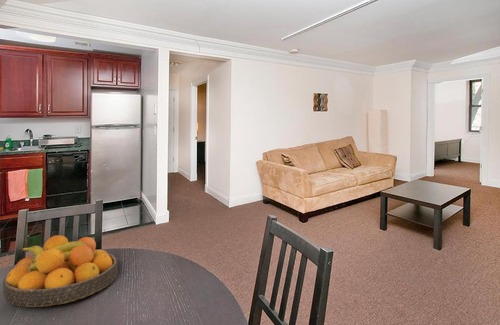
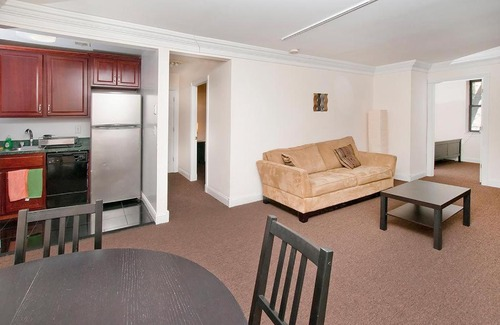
- fruit bowl [2,234,119,308]
